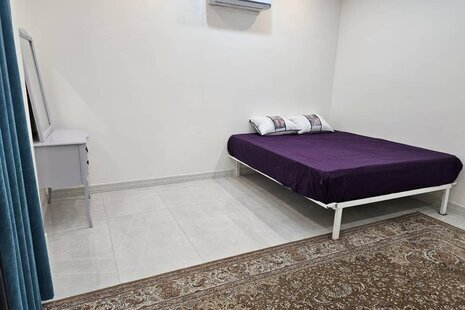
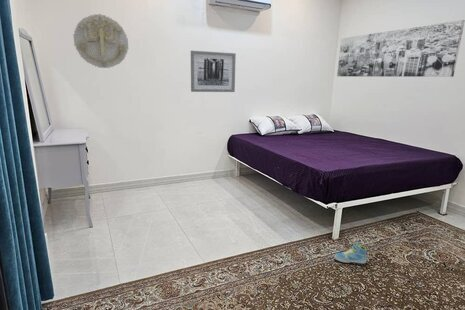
+ wall decoration [72,13,129,69]
+ sneaker [333,241,368,265]
+ wall art [190,50,237,93]
+ wall art [336,19,465,78]
